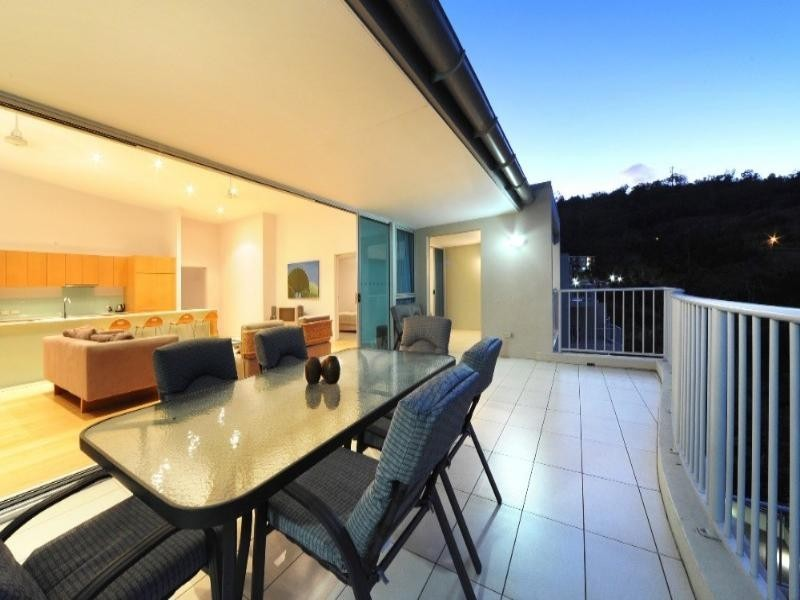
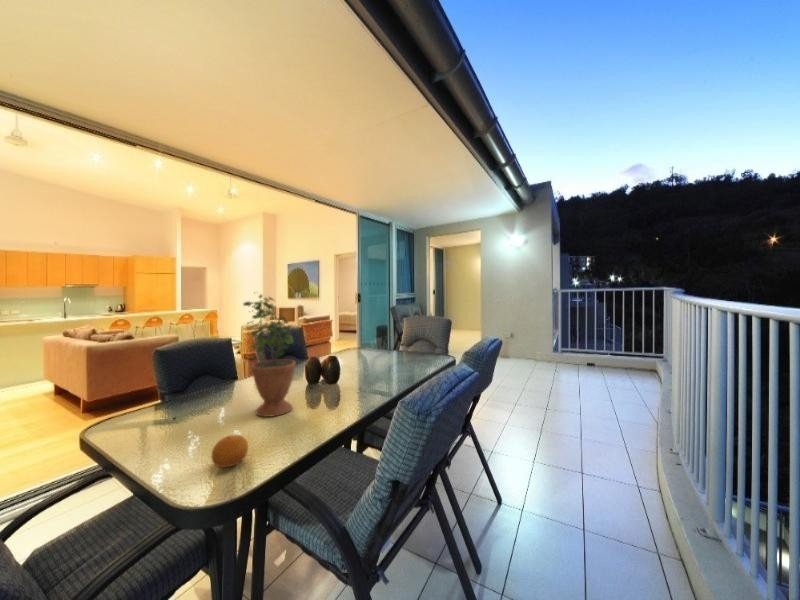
+ potted plant [242,291,297,418]
+ fruit [211,433,249,469]
